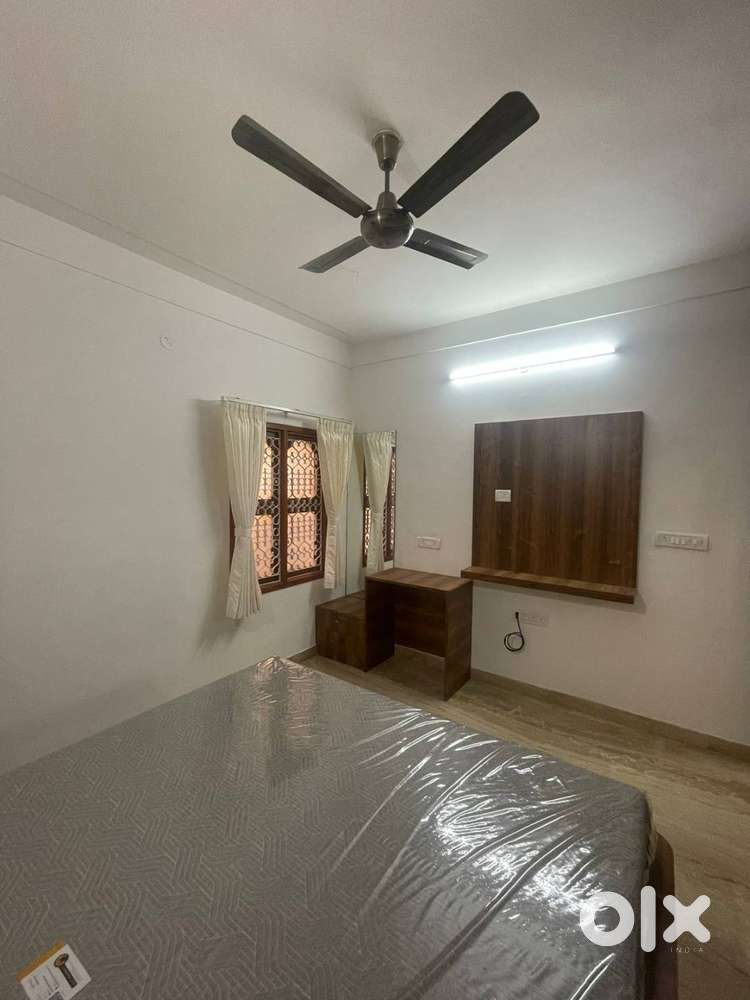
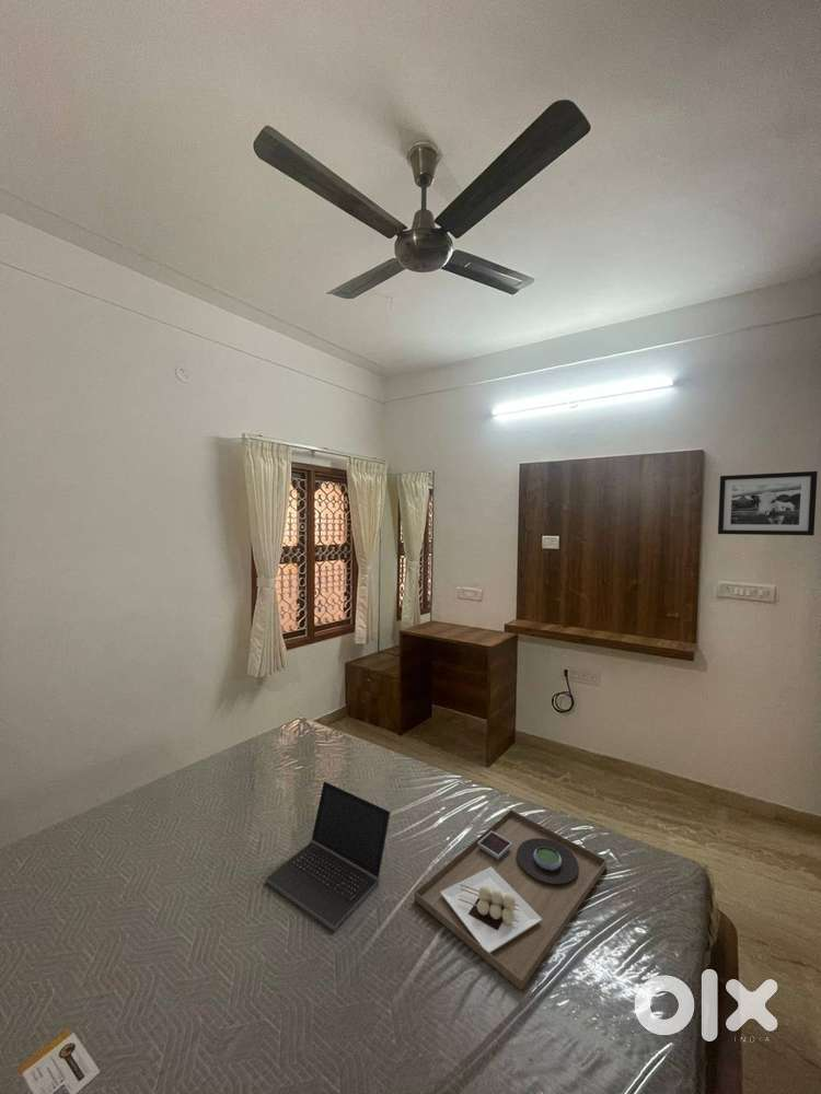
+ platter [414,808,608,991]
+ laptop computer [265,780,392,932]
+ picture frame [717,470,819,536]
